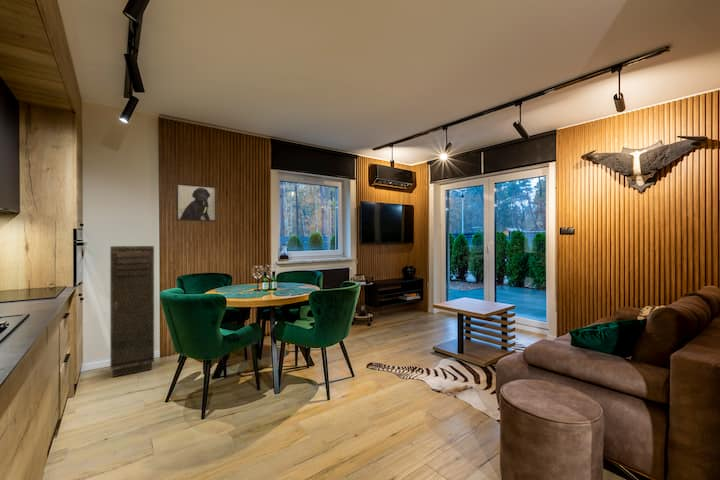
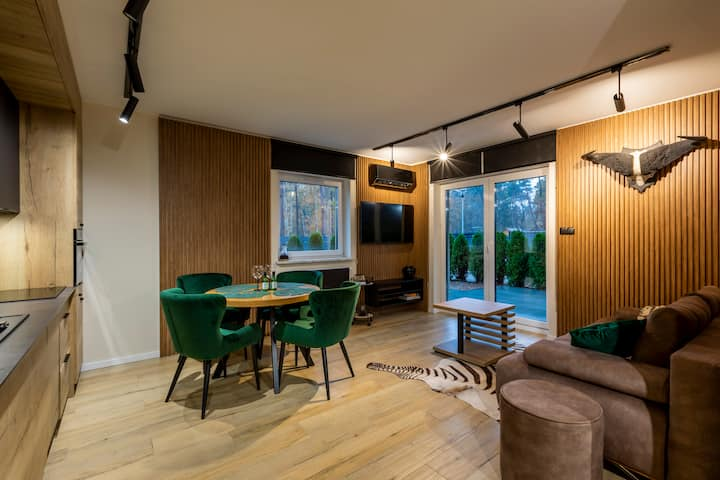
- storage cabinet [109,245,155,378]
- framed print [175,182,218,223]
